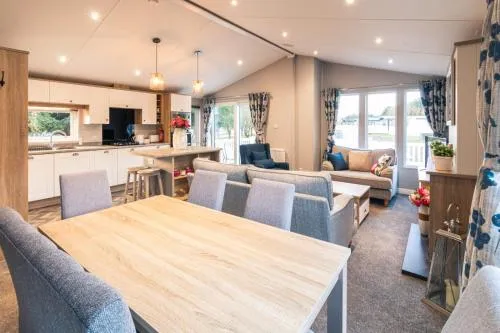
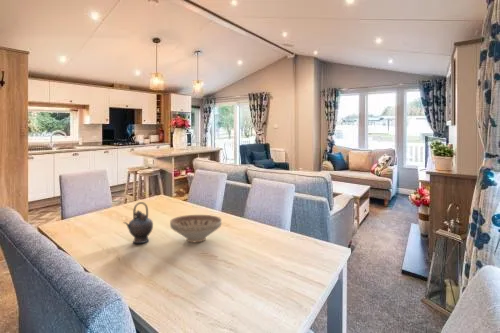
+ teapot [123,201,154,244]
+ decorative bowl [169,214,223,243]
